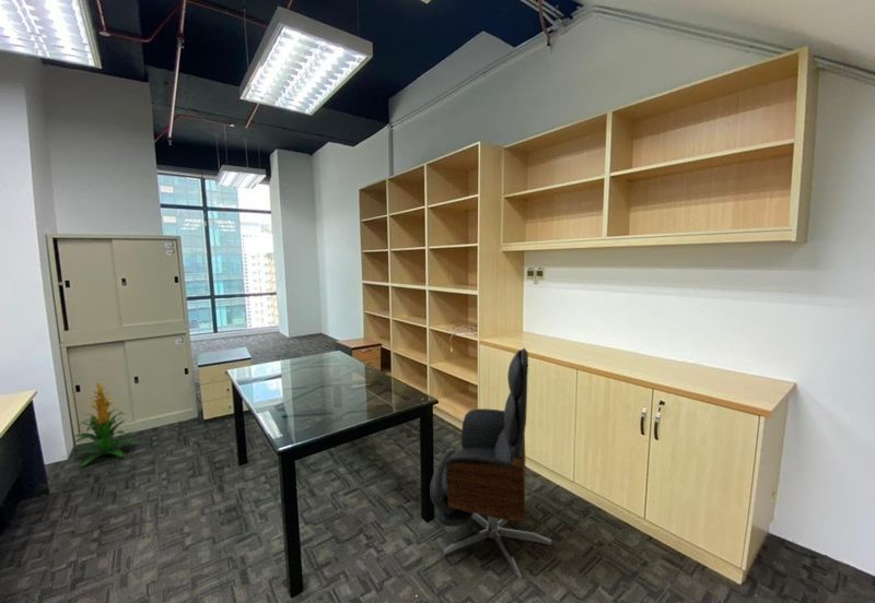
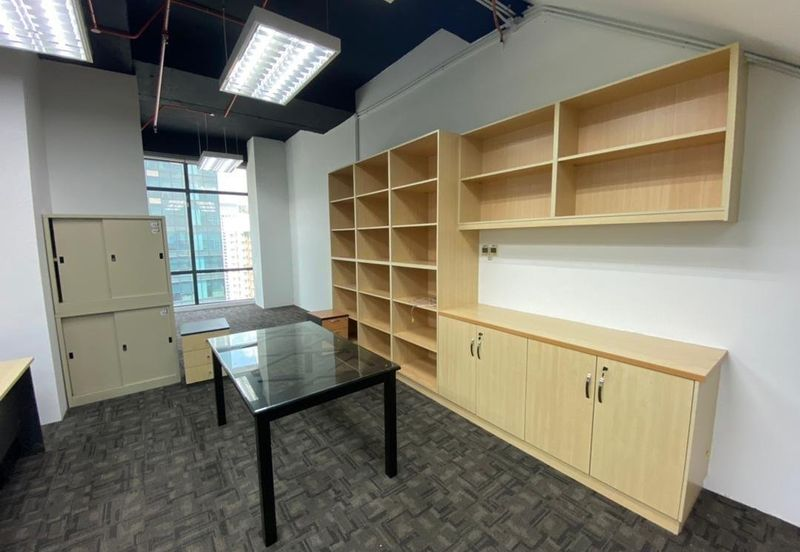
- office chair [429,347,552,581]
- indoor plant [71,380,139,468]
